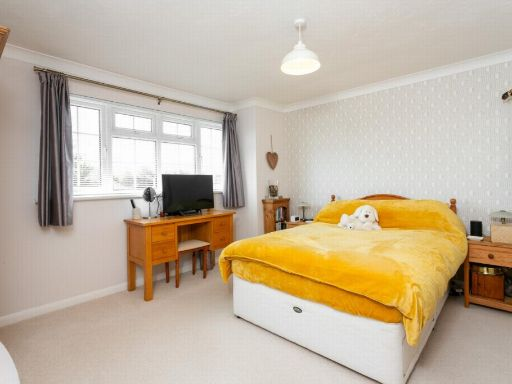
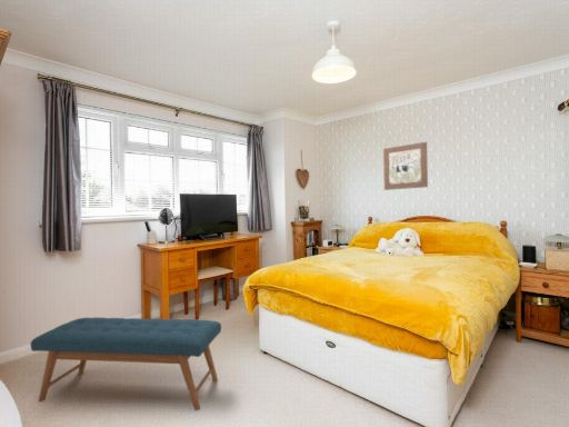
+ bench [30,317,222,411]
+ wall art [382,141,429,191]
